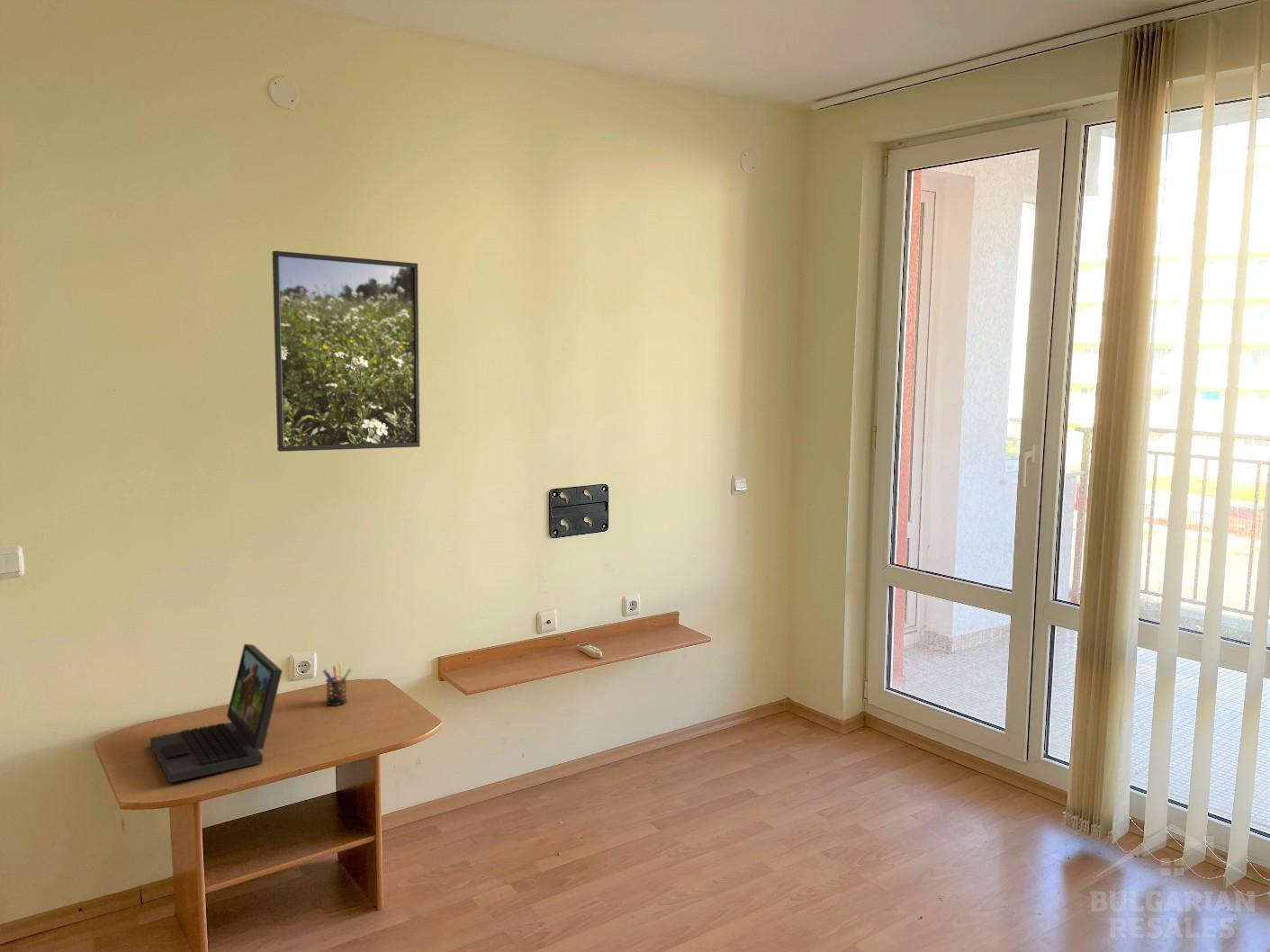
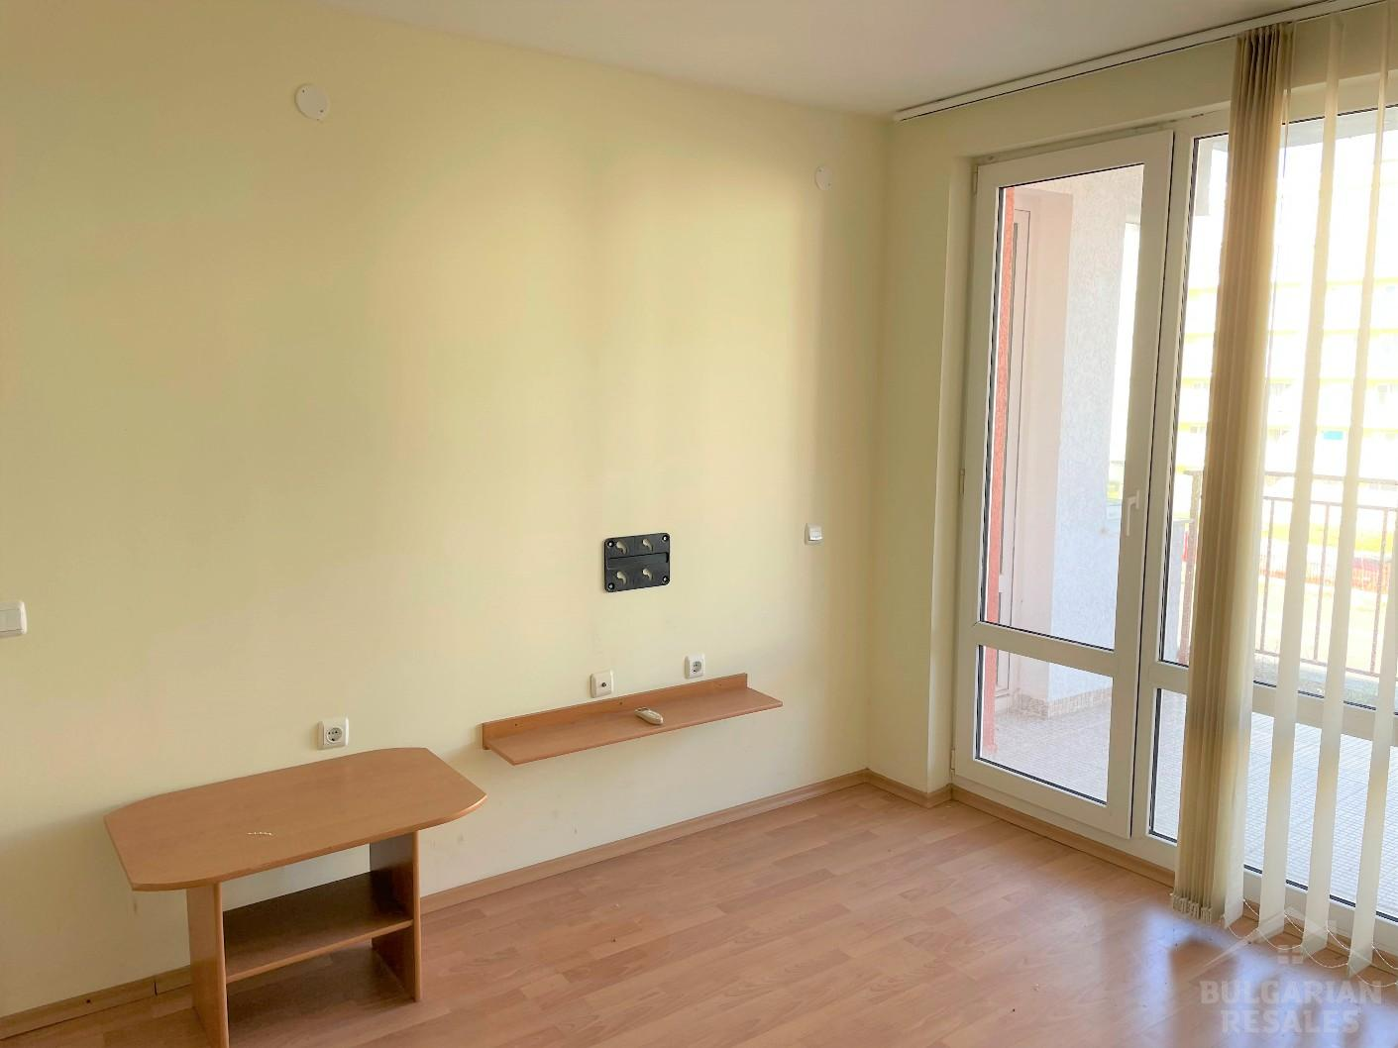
- pen holder [322,662,353,706]
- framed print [271,250,421,453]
- laptop [149,643,284,784]
